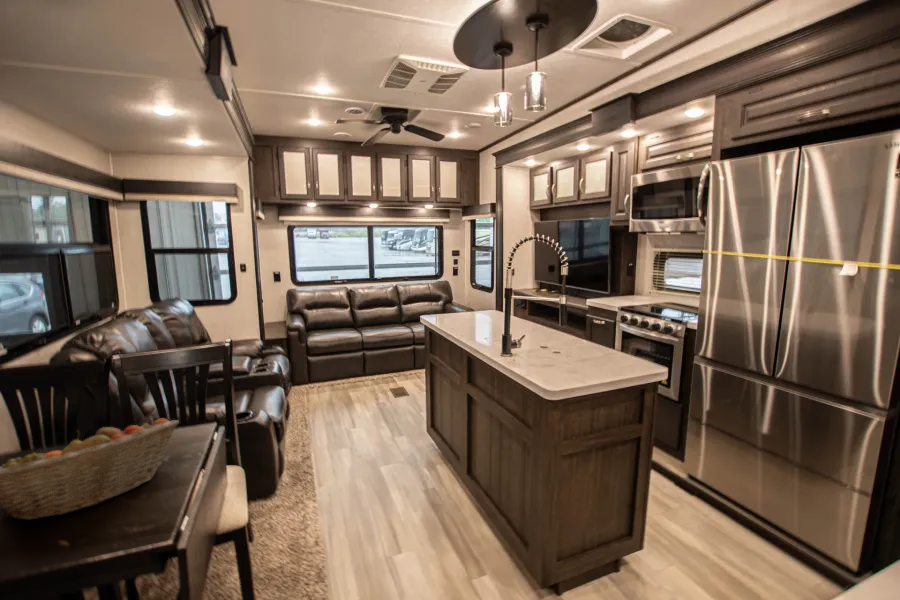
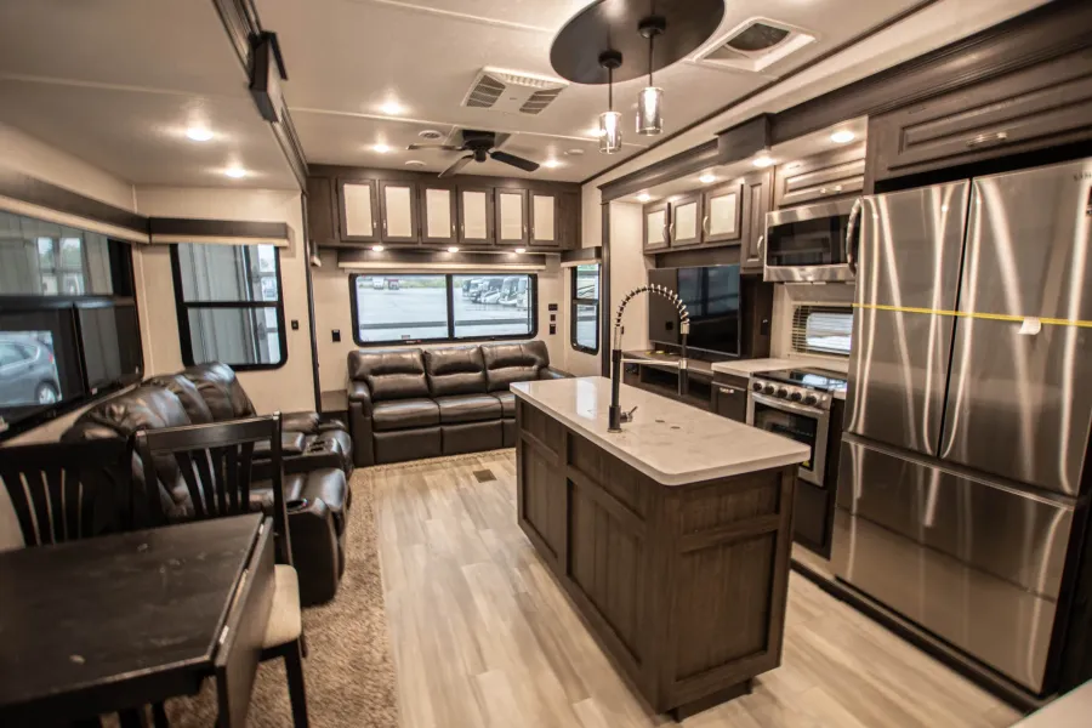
- fruit basket [0,418,180,521]
